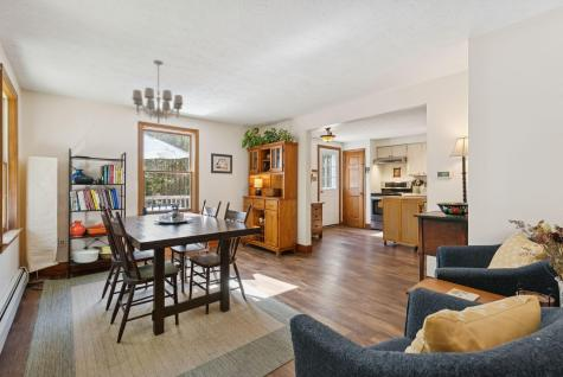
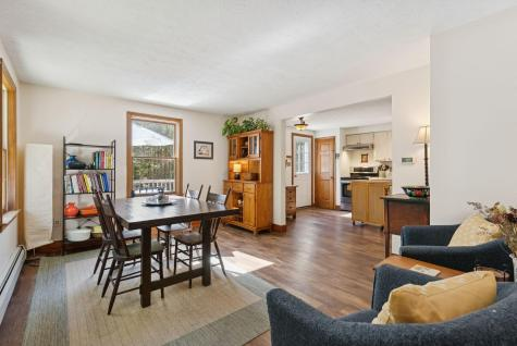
- chandelier [130,59,184,124]
